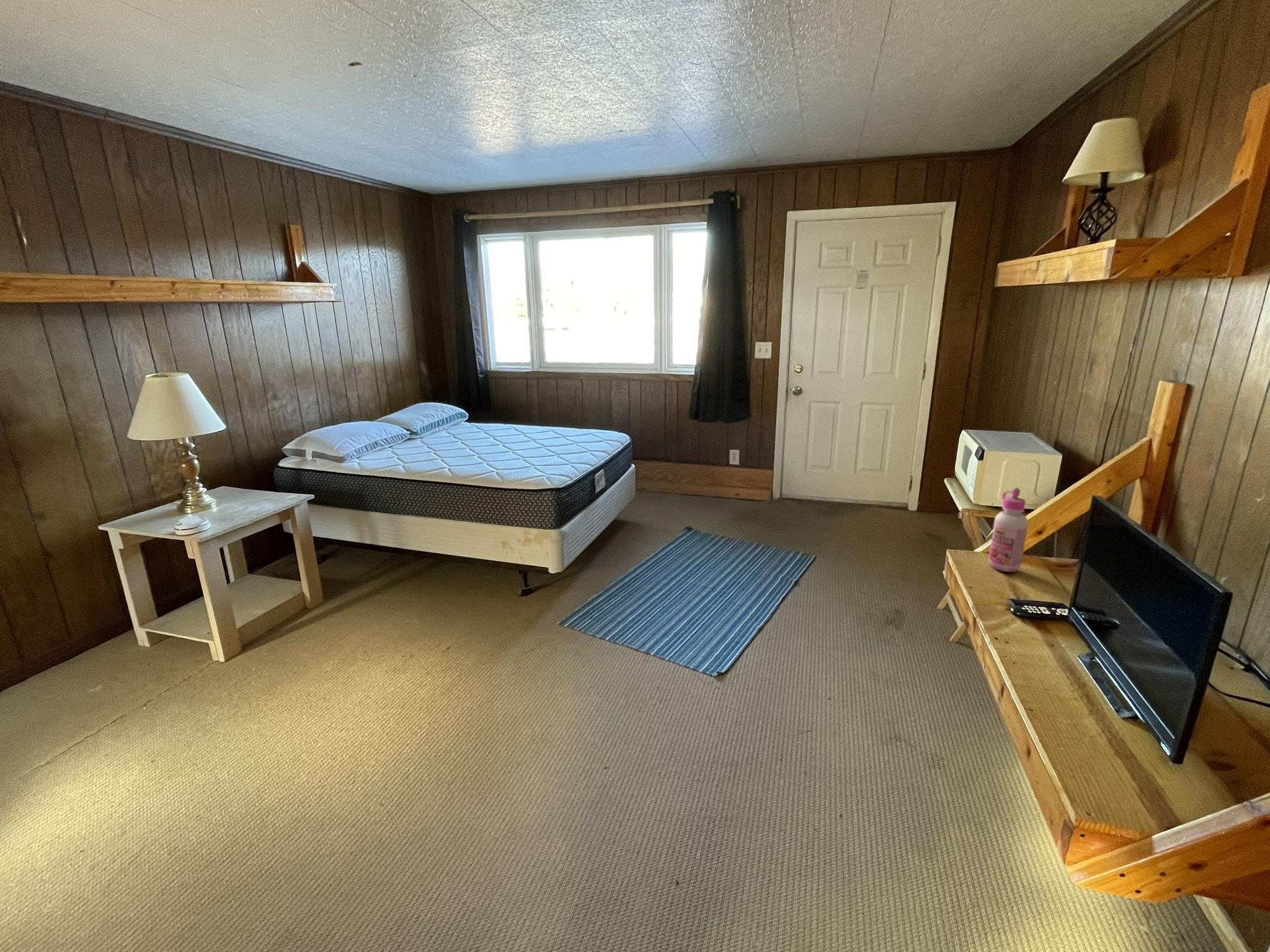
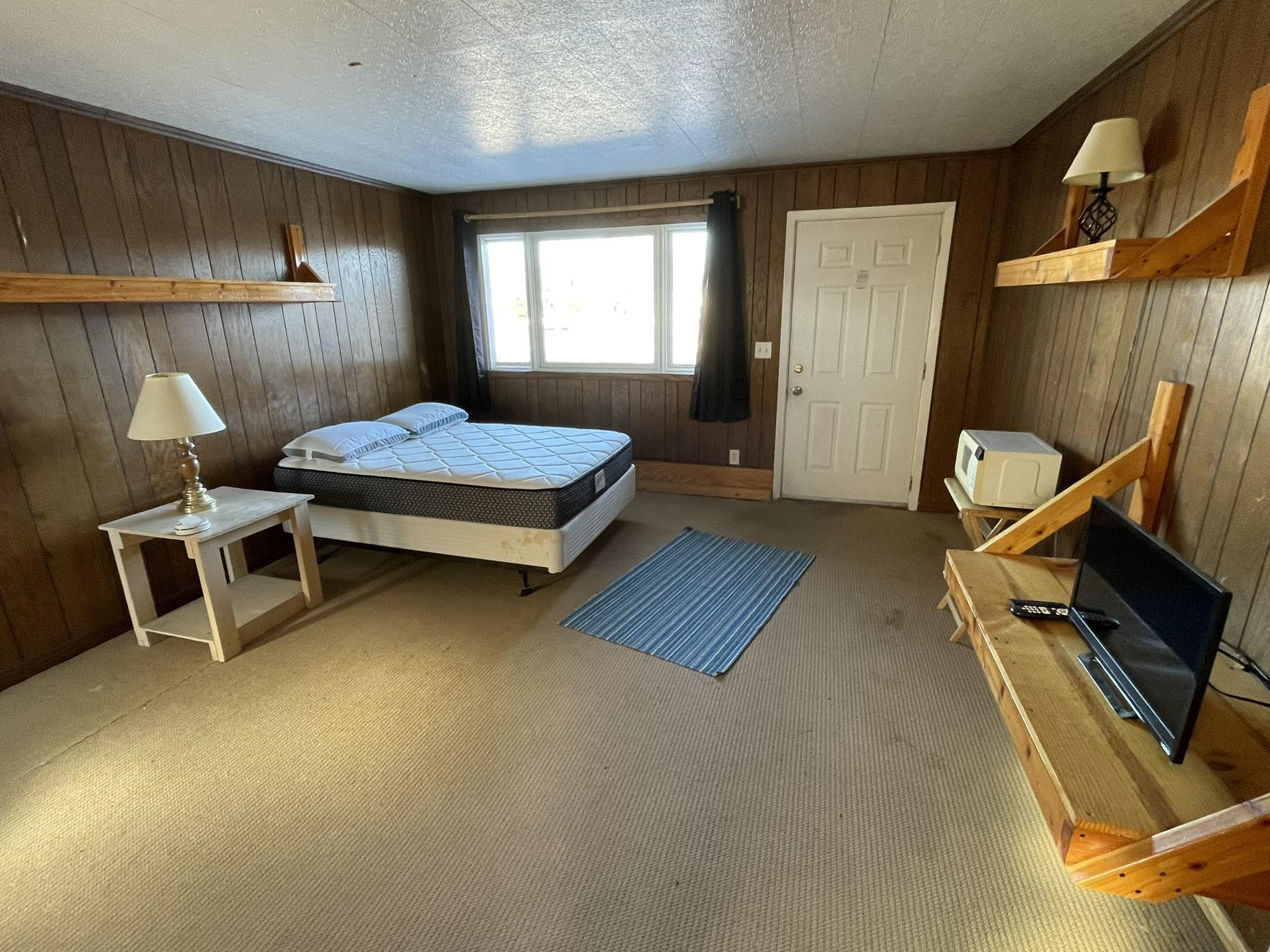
- glue bottle [988,487,1029,573]
